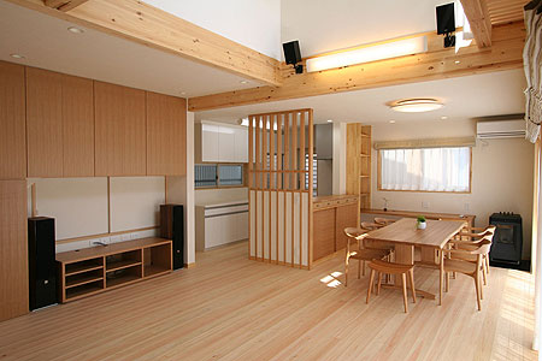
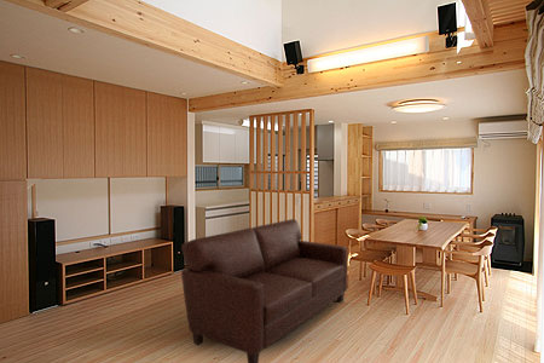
+ sofa [180,218,348,363]
